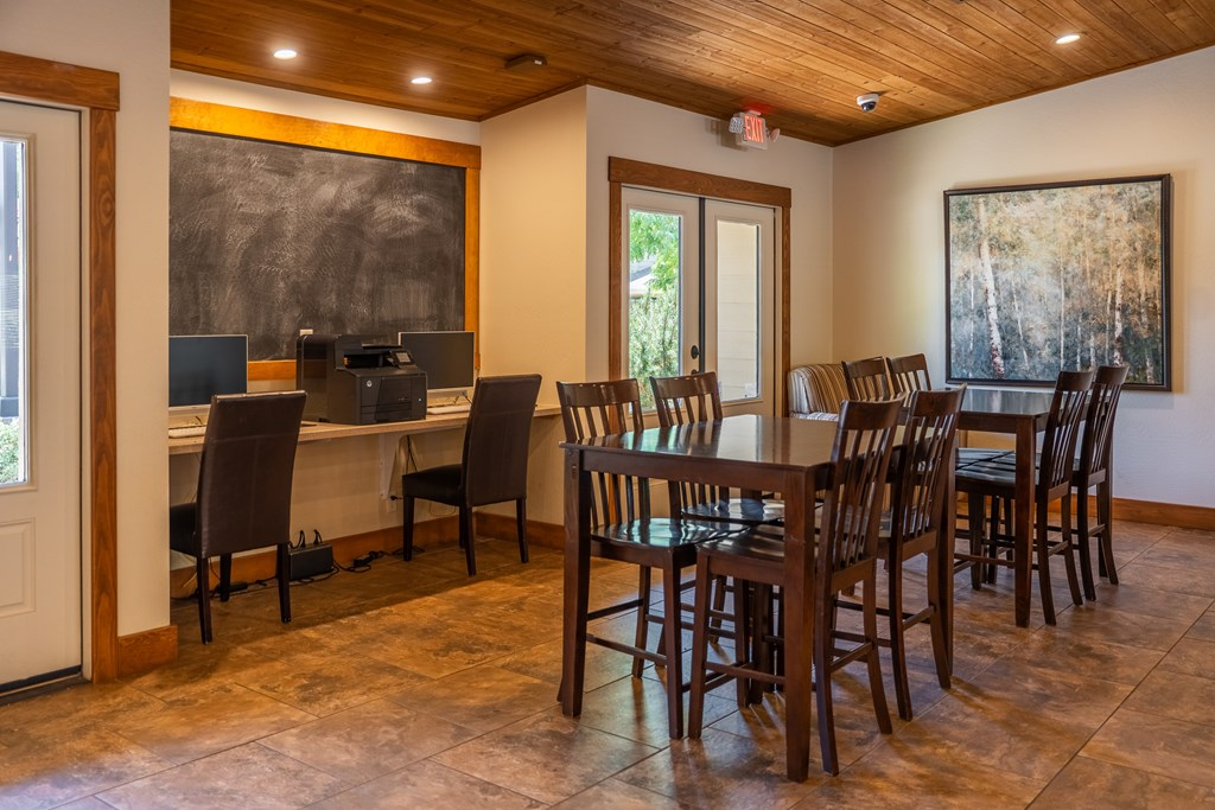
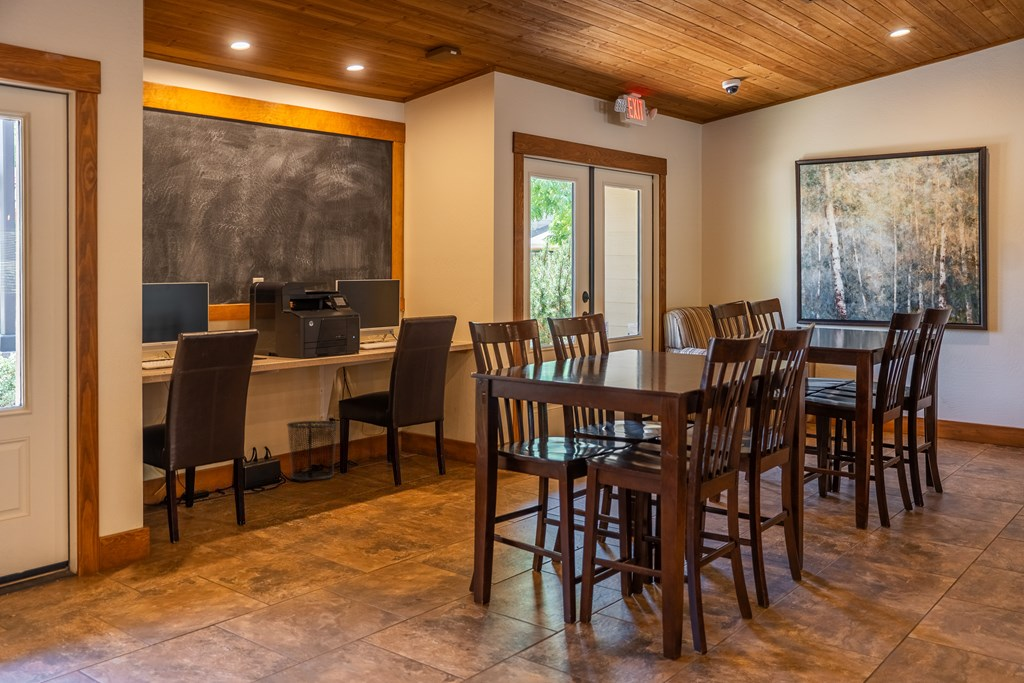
+ waste bin [286,420,339,481]
